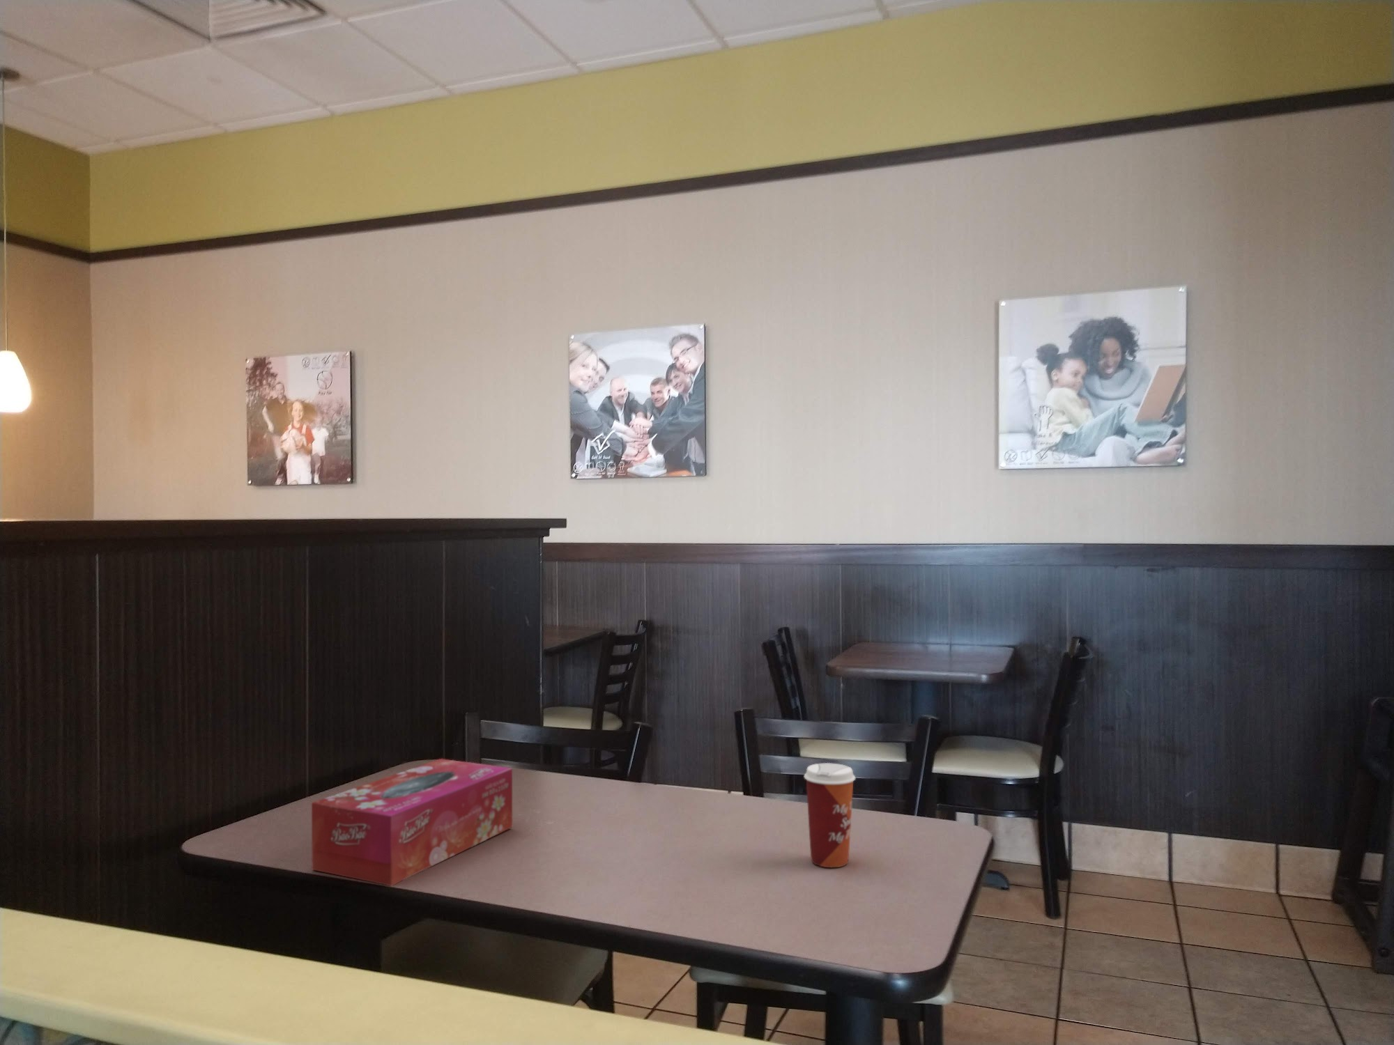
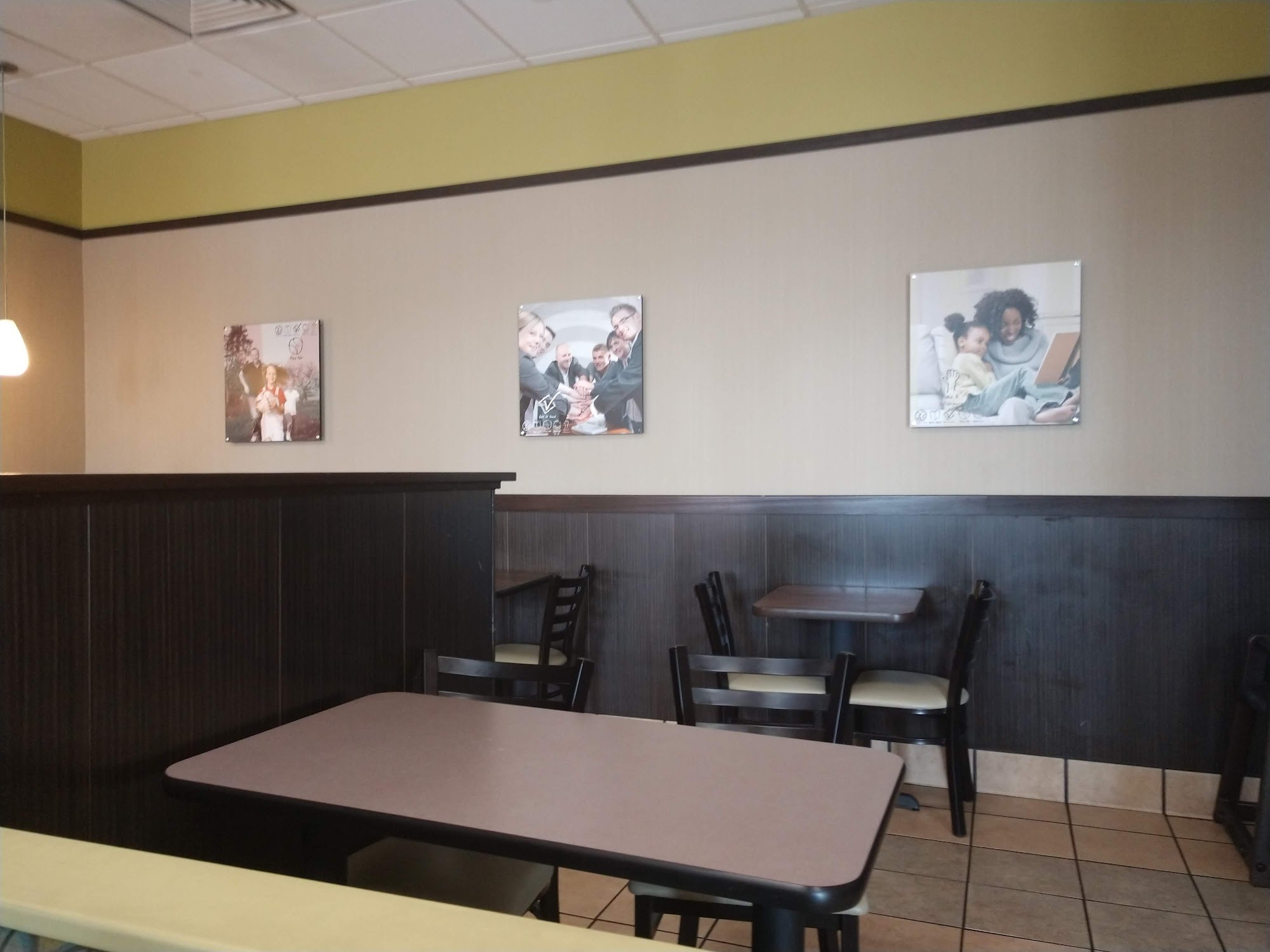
- tissue box [311,759,513,887]
- paper cup [803,762,856,868]
